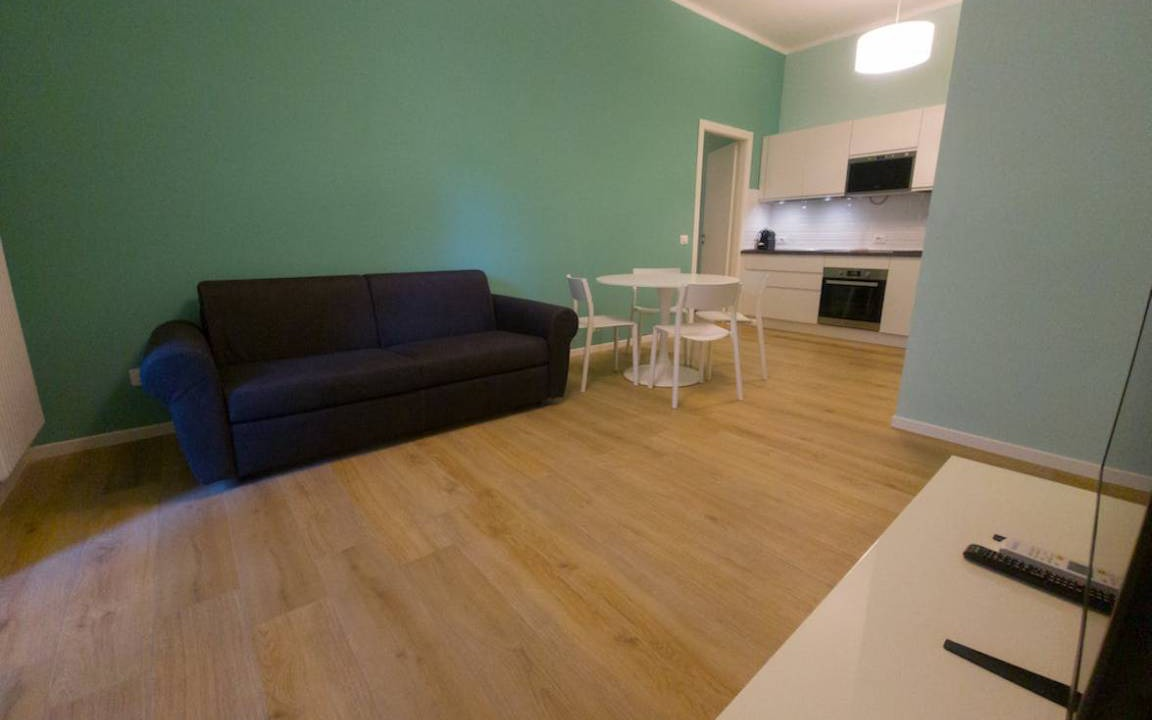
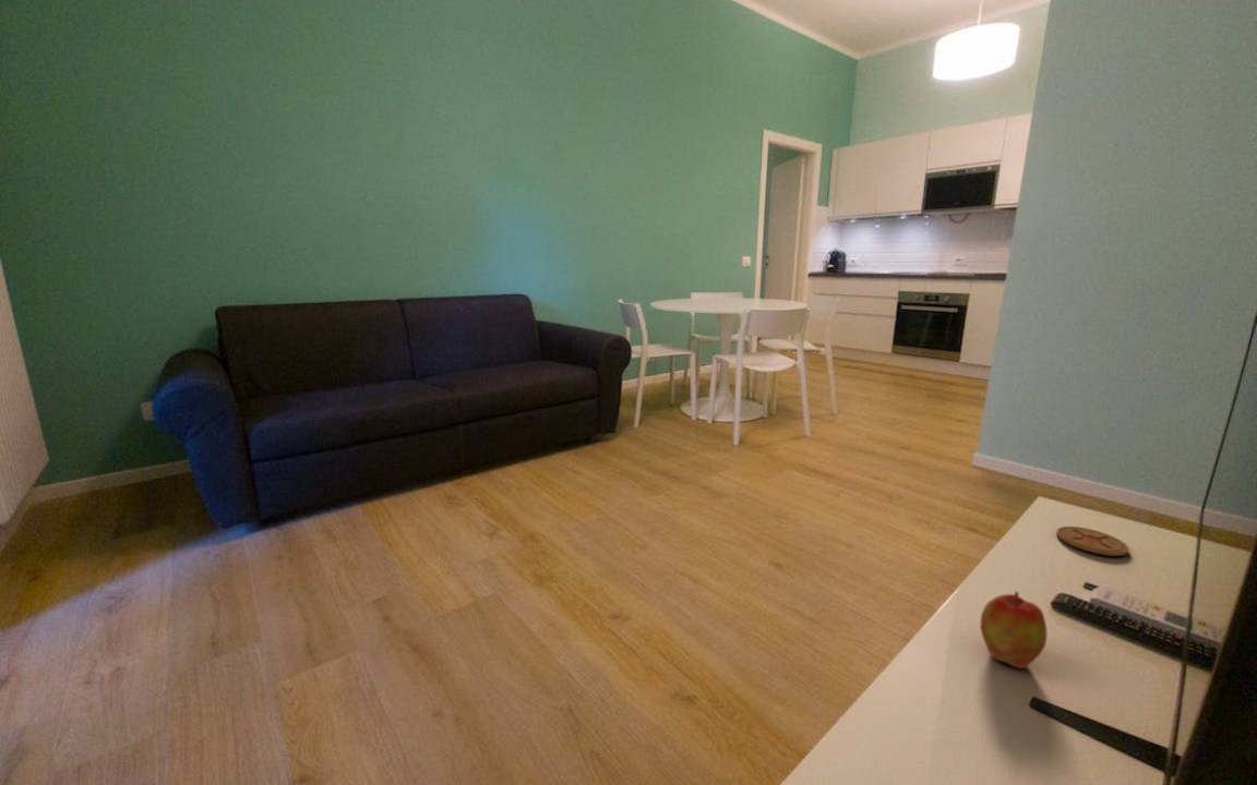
+ apple [980,590,1048,669]
+ coaster [1055,526,1129,557]
